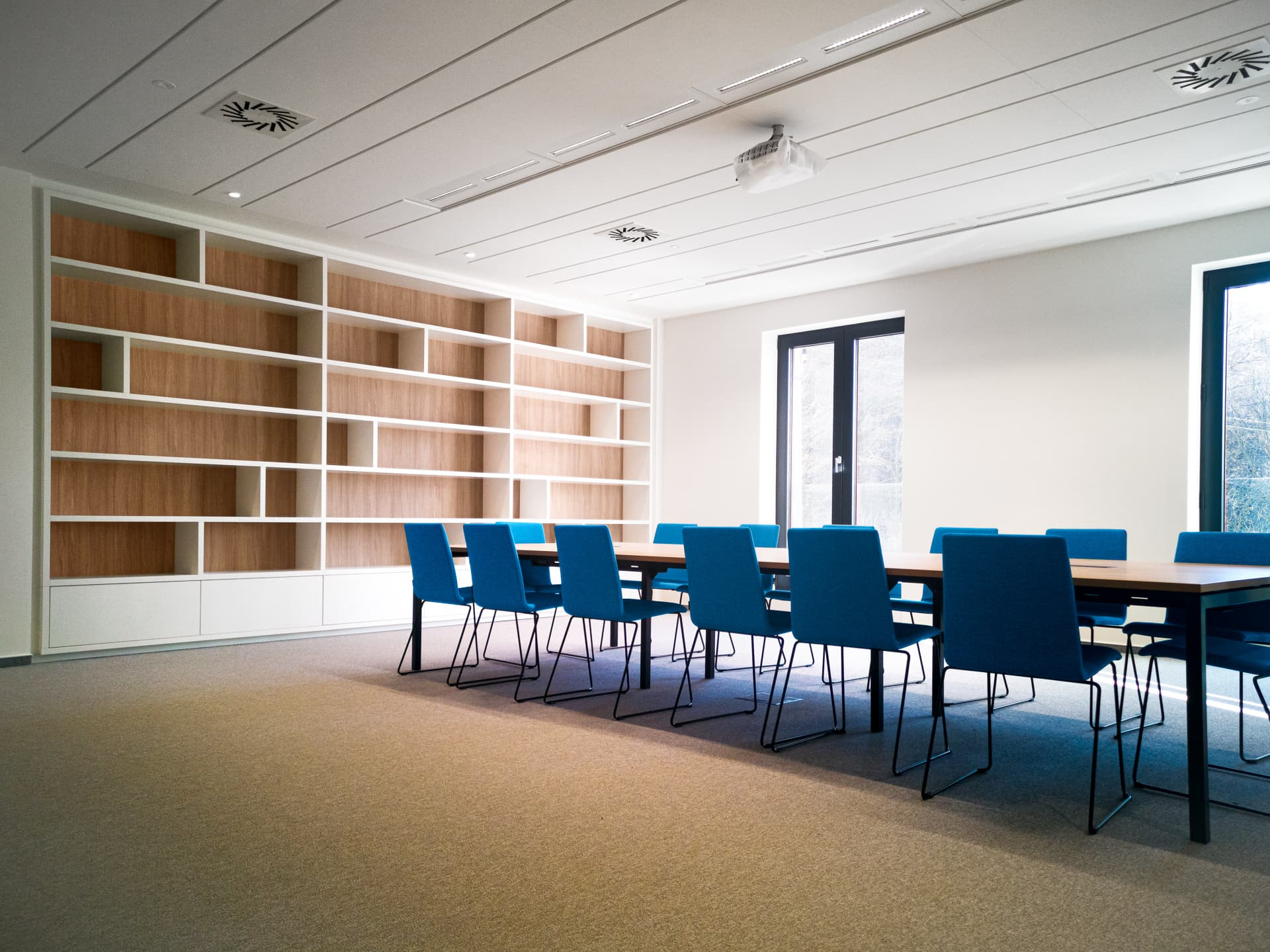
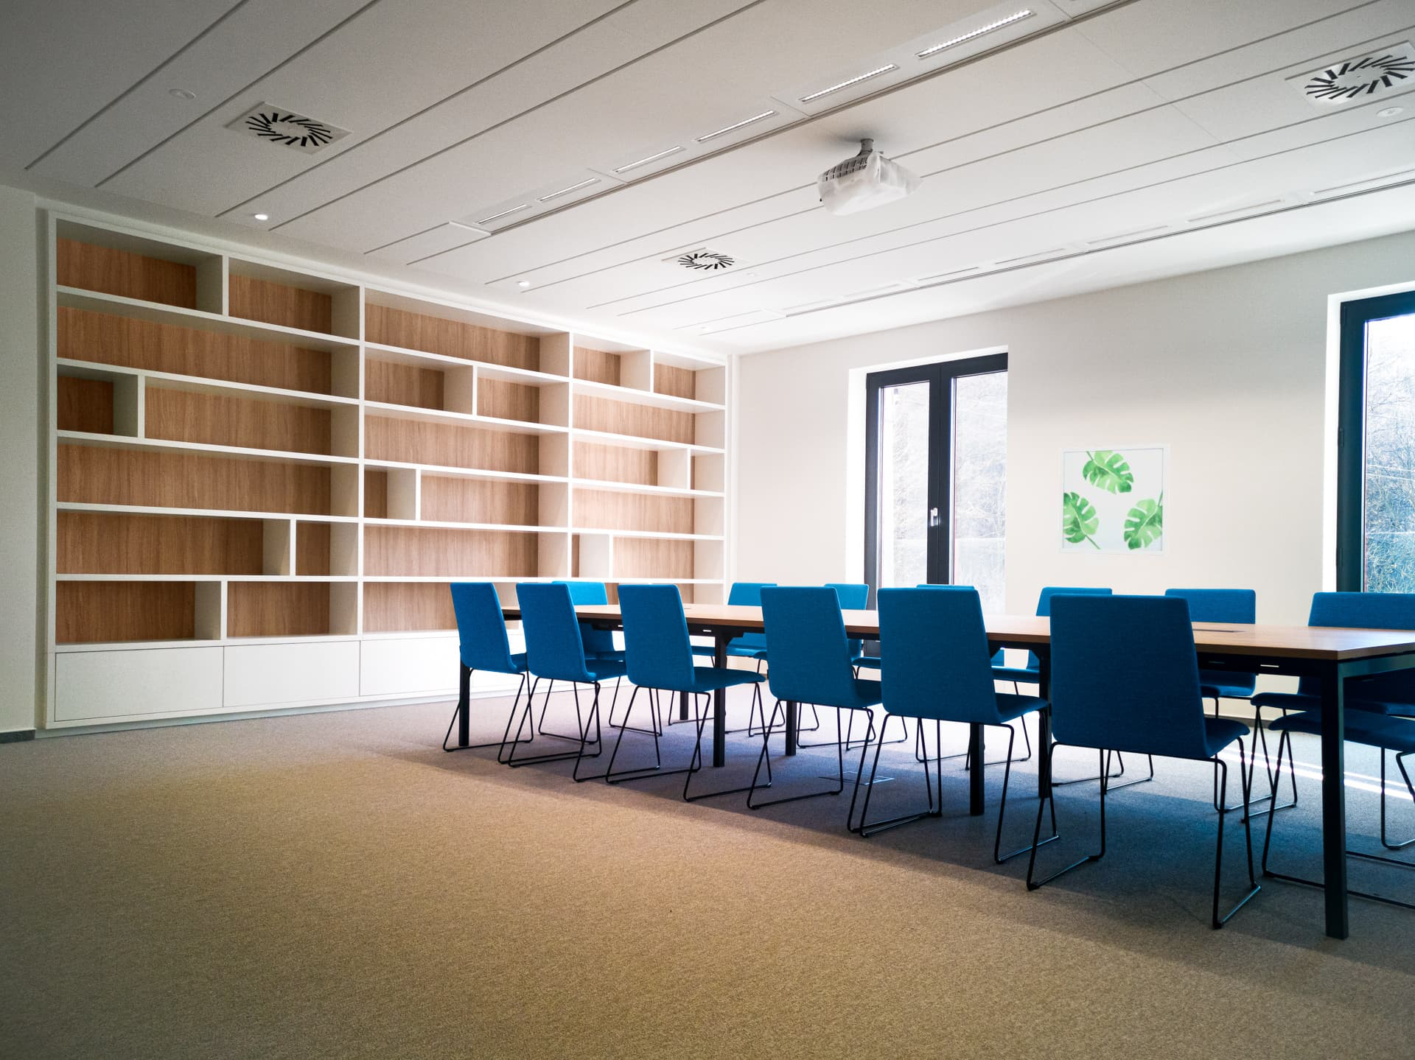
+ wall art [1057,443,1170,556]
